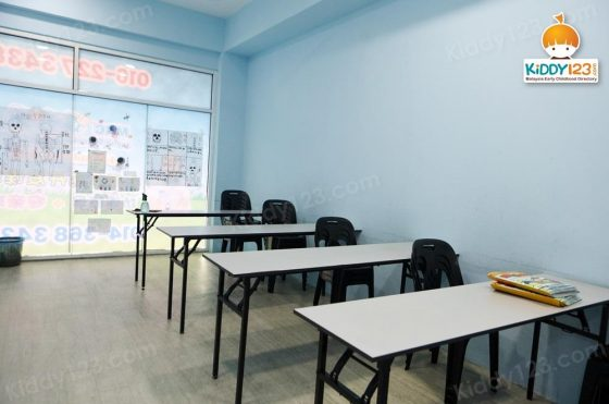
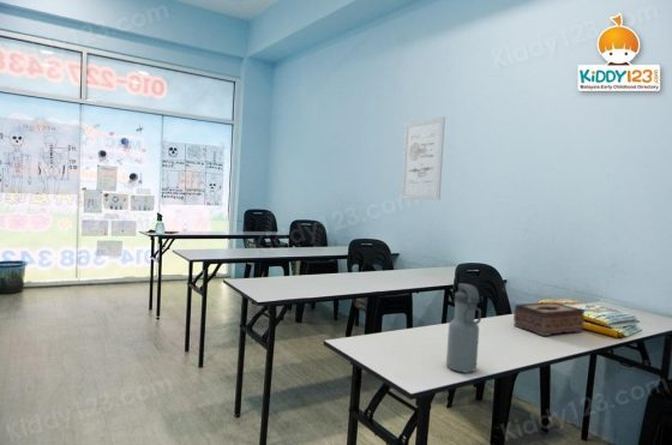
+ wall art [400,115,446,202]
+ water bottle [445,282,482,374]
+ tissue box [512,301,586,337]
